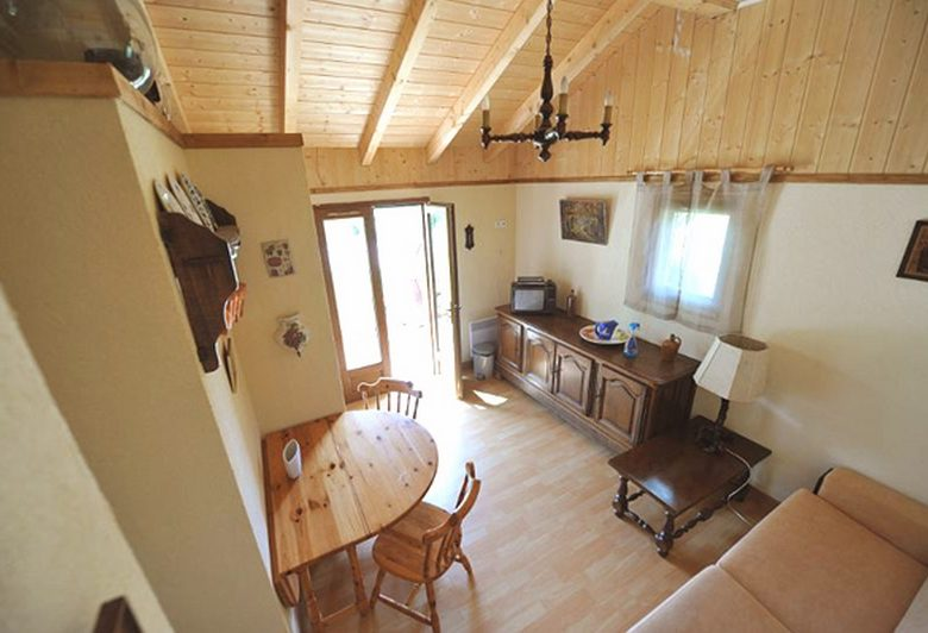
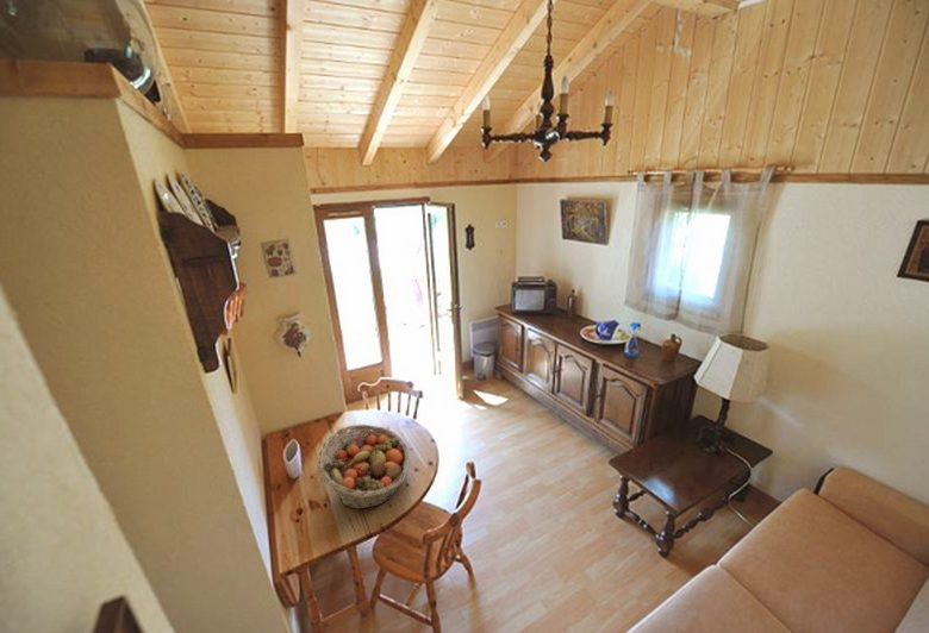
+ fruit basket [317,424,410,510]
